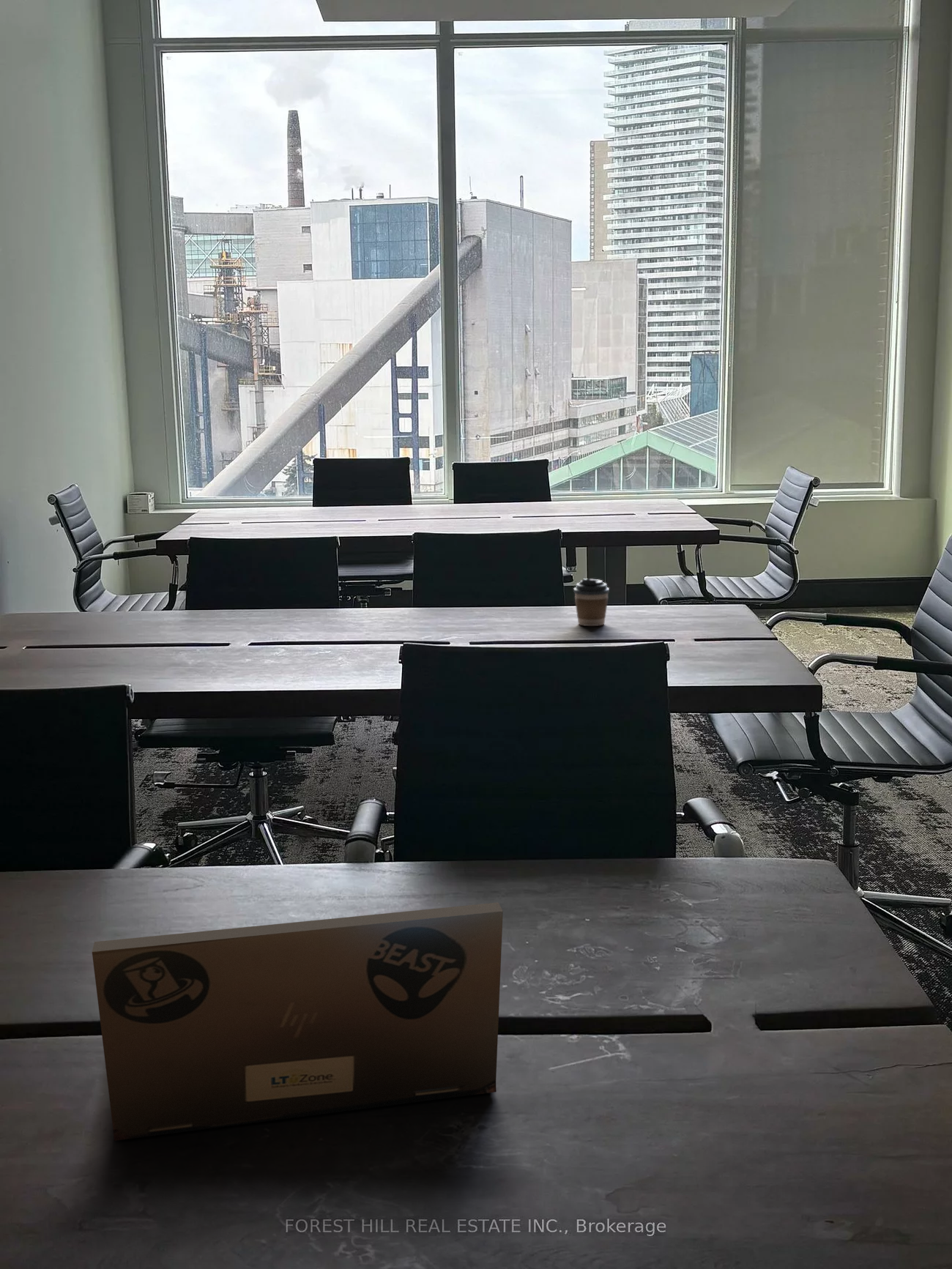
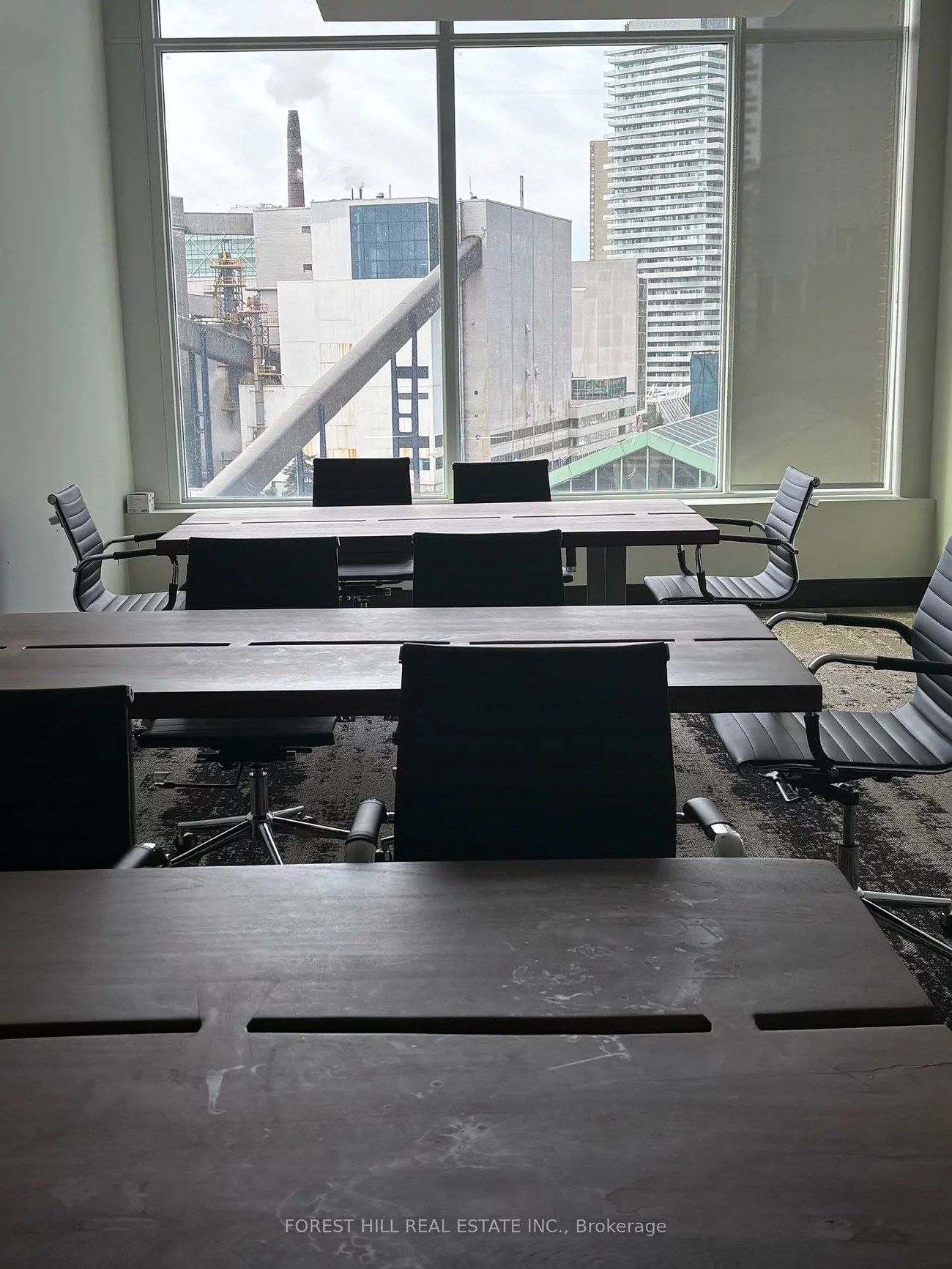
- coffee cup [573,578,610,627]
- laptop [92,901,504,1142]
